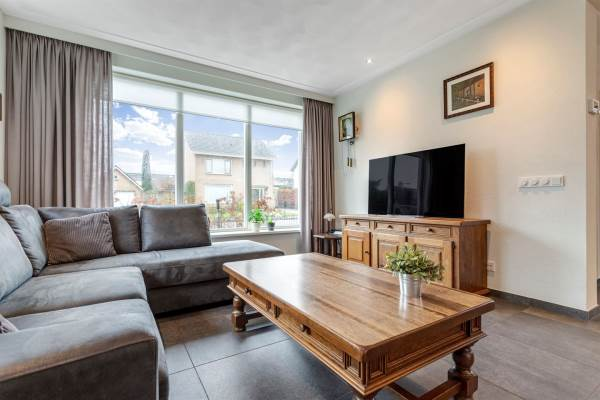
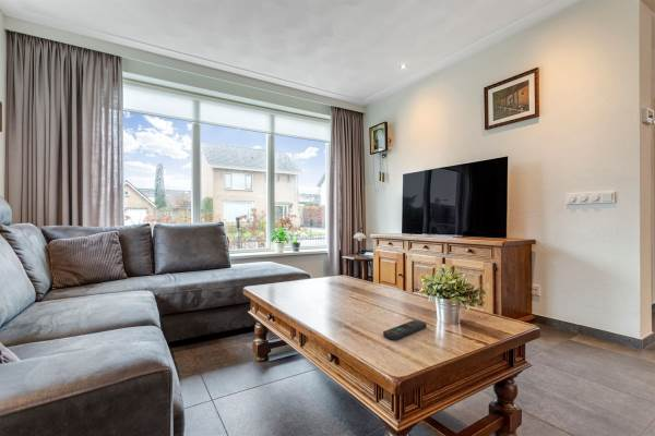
+ remote control [382,319,428,341]
